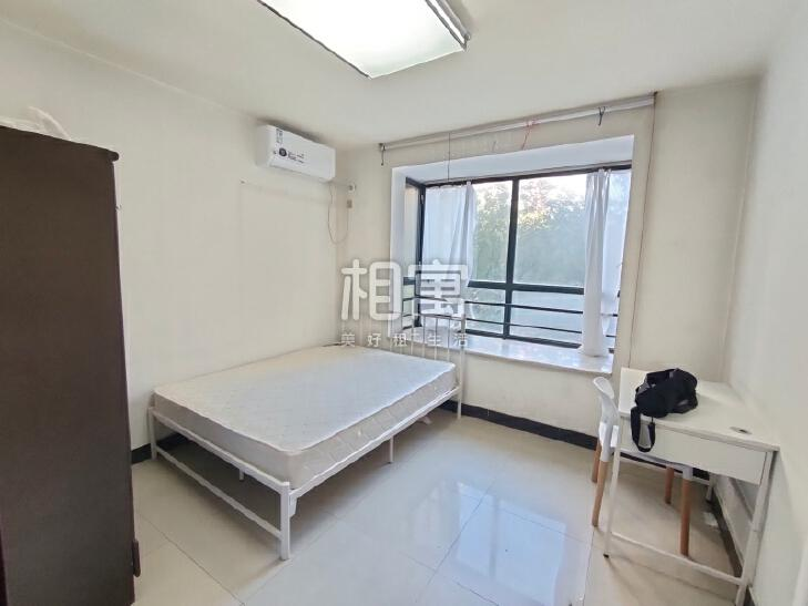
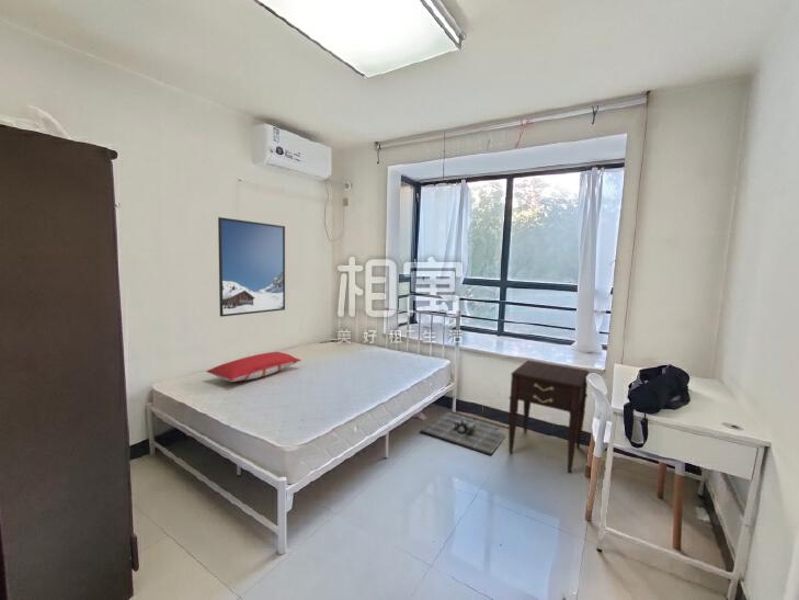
+ bath mat [420,409,509,456]
+ nightstand [507,359,591,474]
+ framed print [217,216,286,318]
+ pillow [205,351,303,383]
